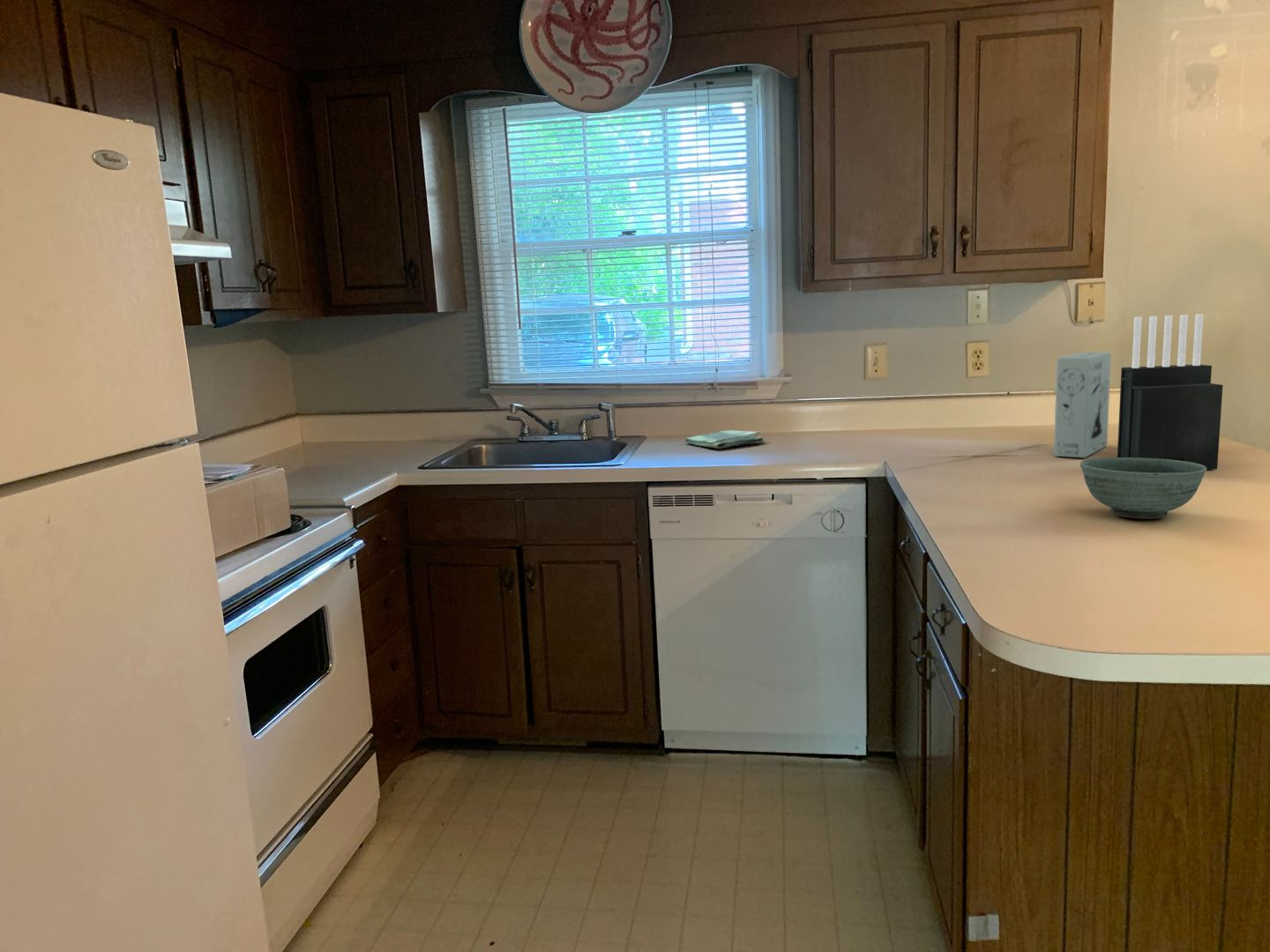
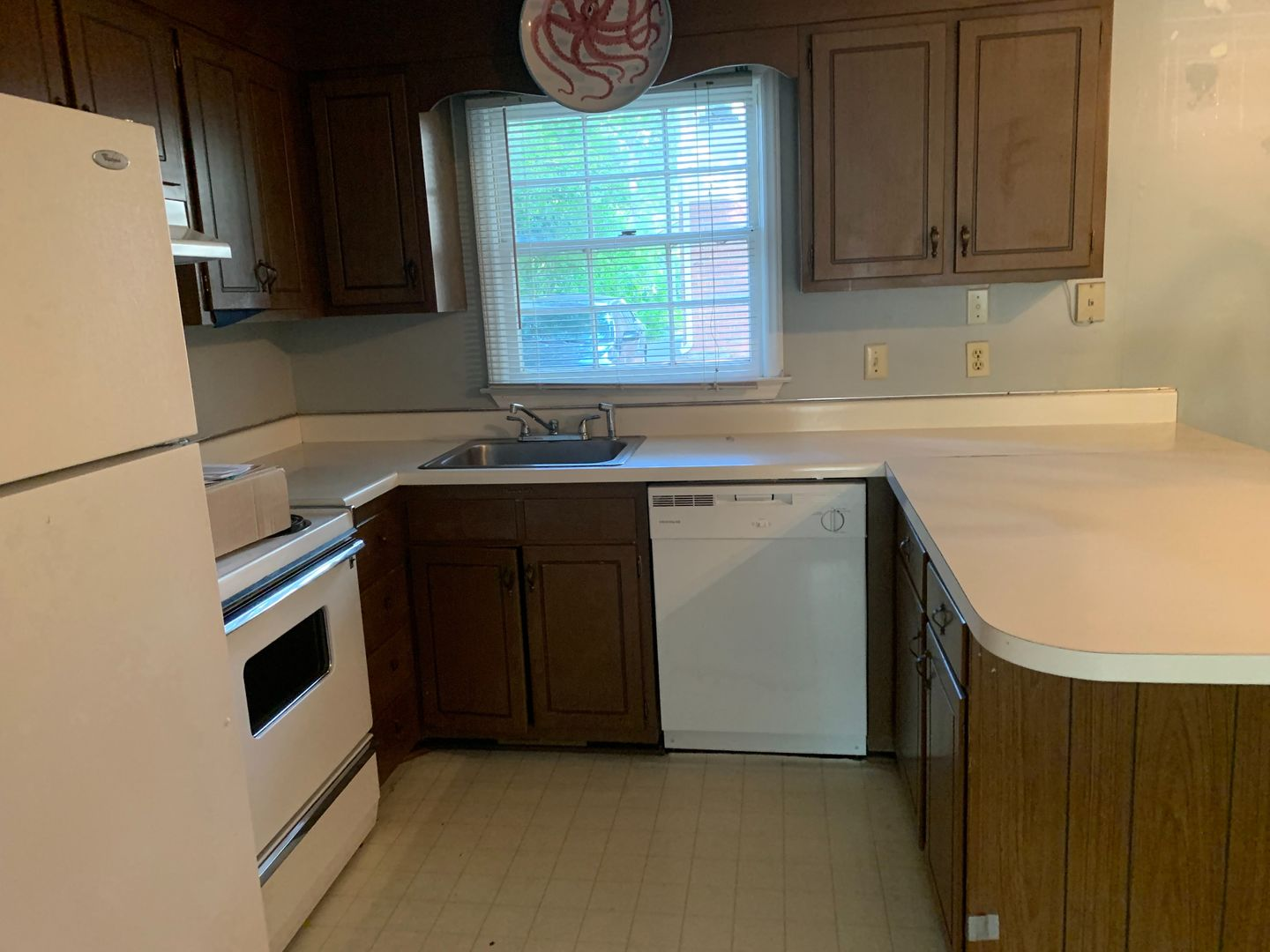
- bowl [1080,457,1208,519]
- knife block [1117,313,1224,470]
- cereal box [1053,351,1112,458]
- dish towel [684,429,765,450]
